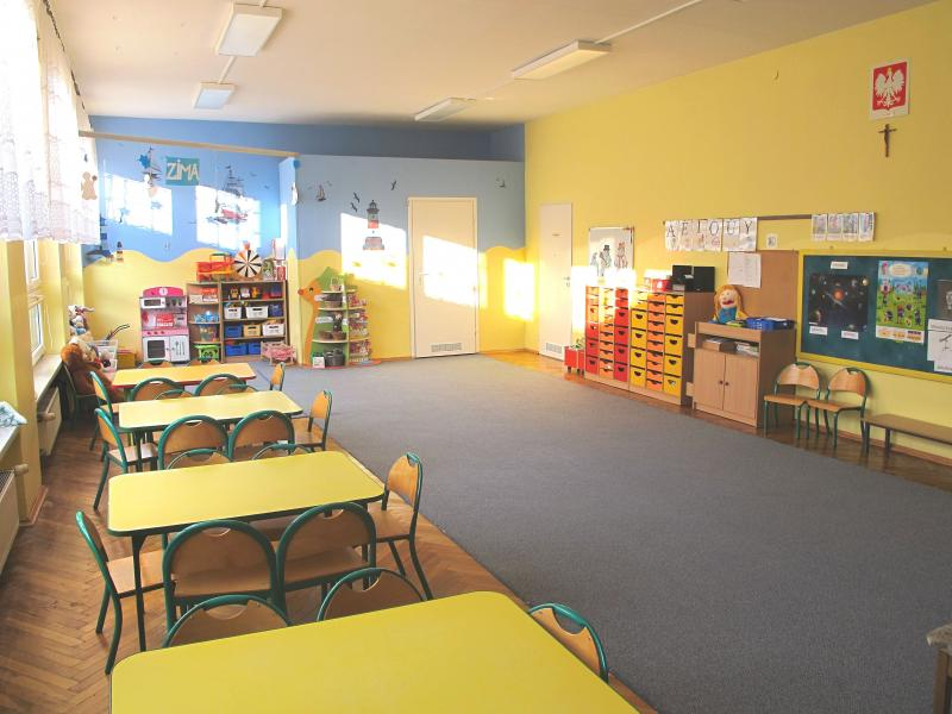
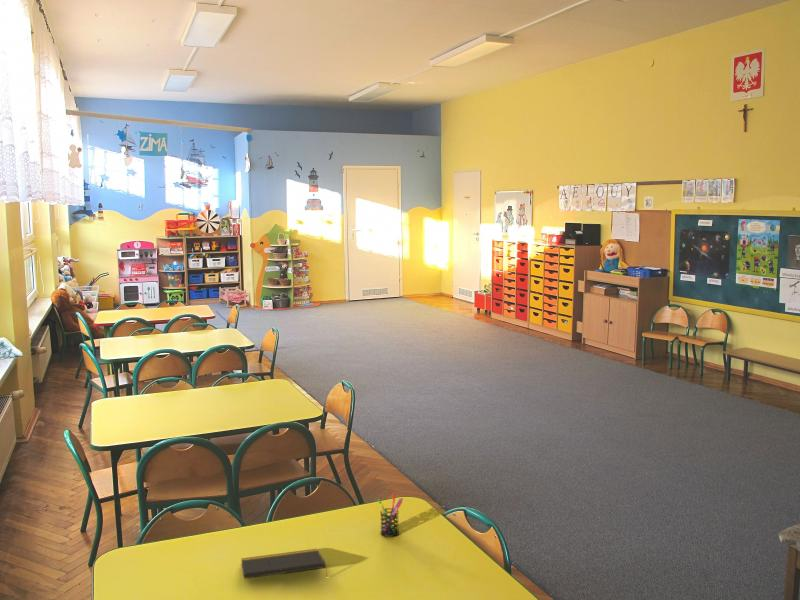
+ notepad [240,548,328,580]
+ pen holder [377,492,404,538]
